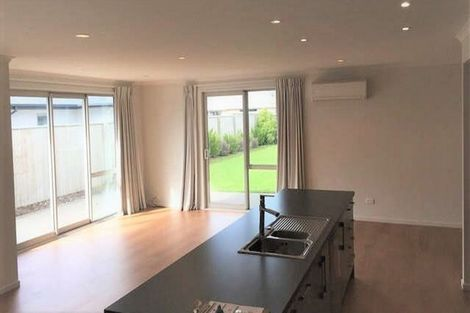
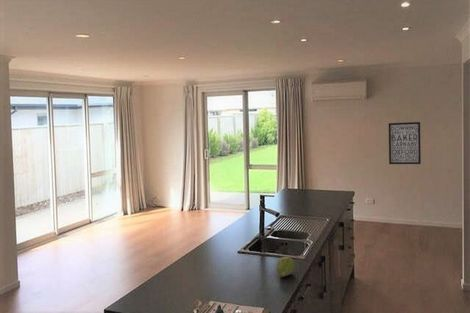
+ wall art [388,121,422,165]
+ fruit [275,256,296,278]
